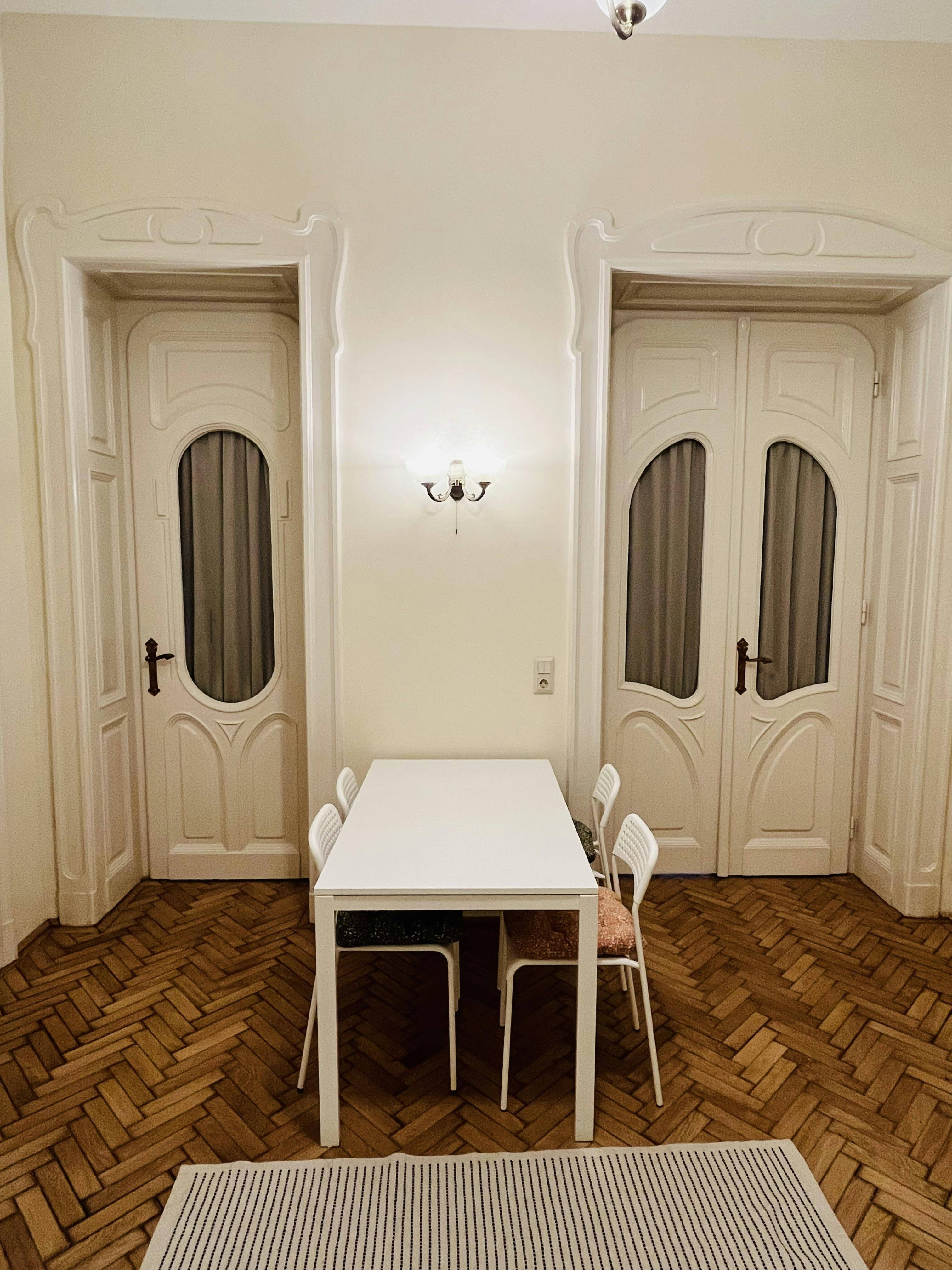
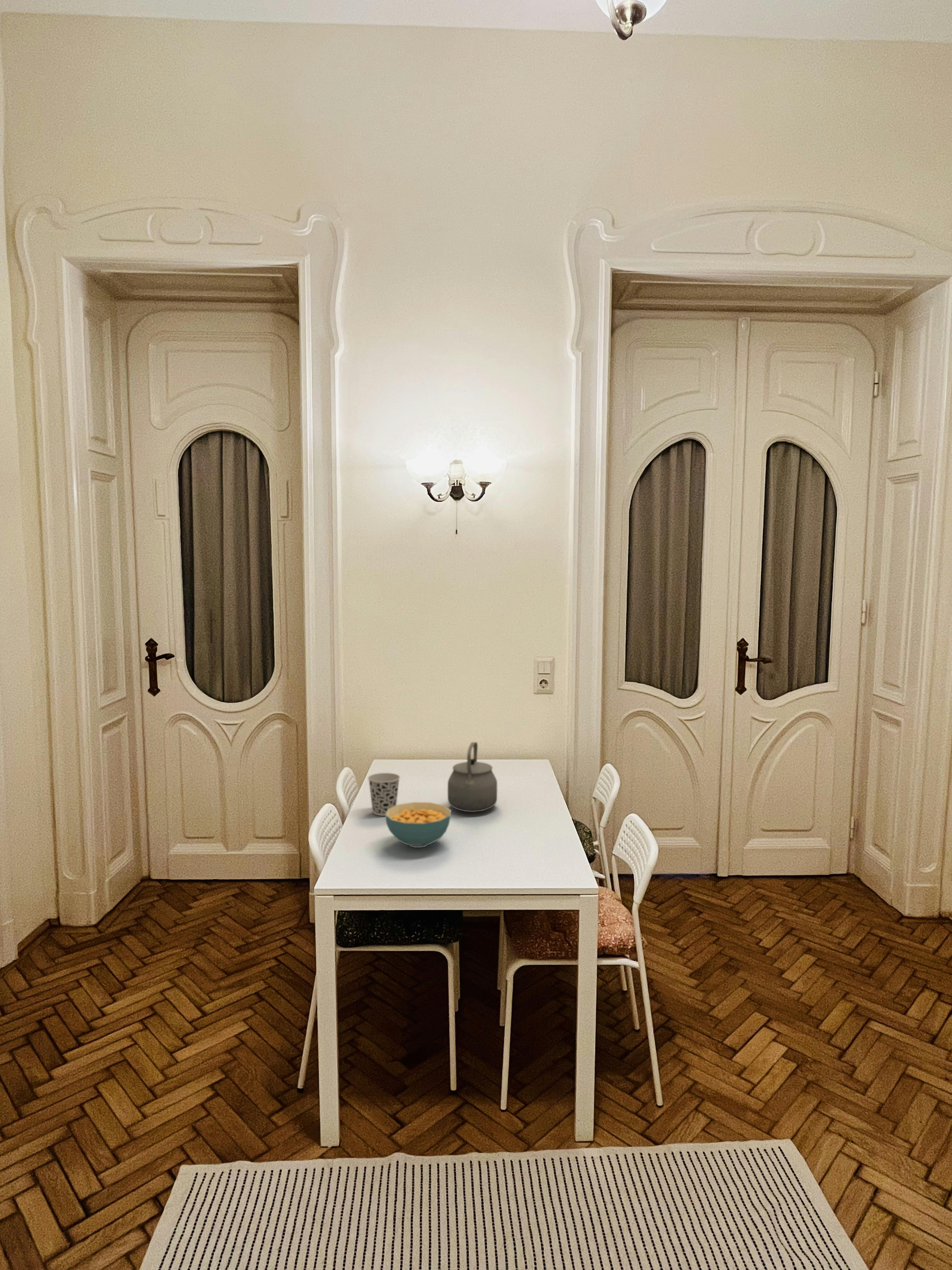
+ cup [368,773,400,816]
+ cereal bowl [385,802,452,848]
+ tea kettle [447,742,498,812]
